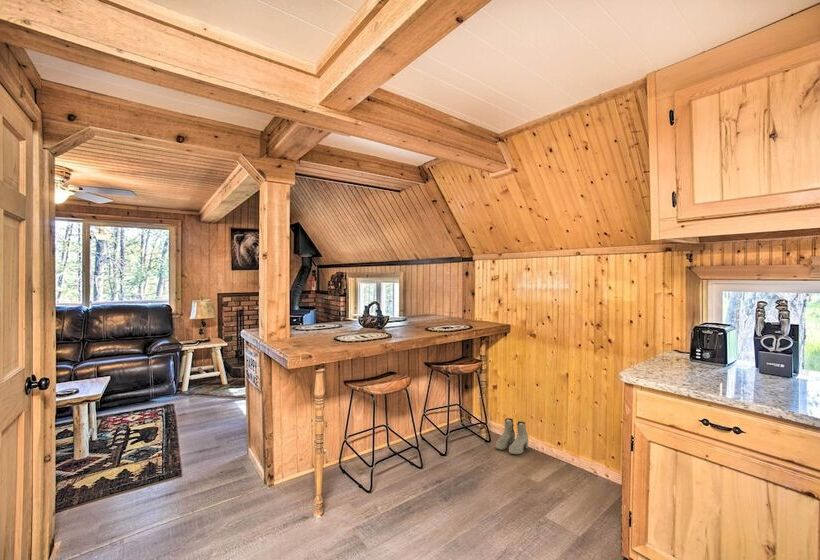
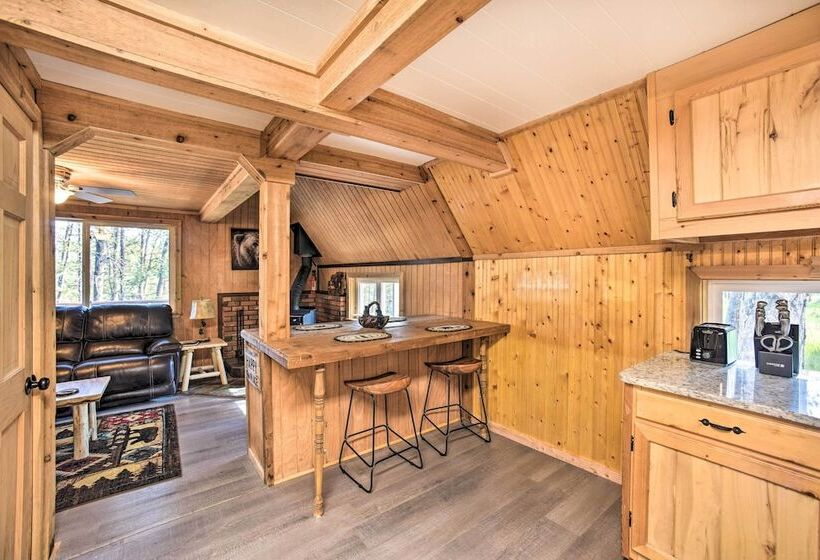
- boots [494,417,529,455]
